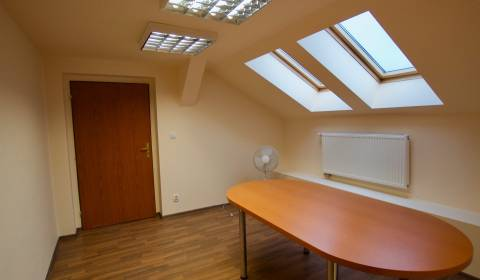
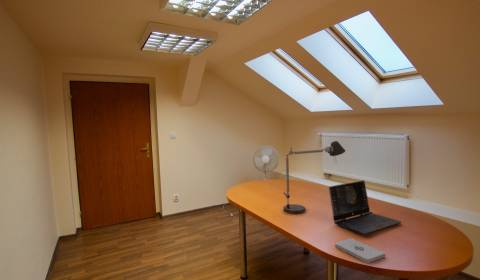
+ desk lamp [282,140,347,214]
+ laptop [328,179,402,235]
+ notepad [334,237,386,264]
